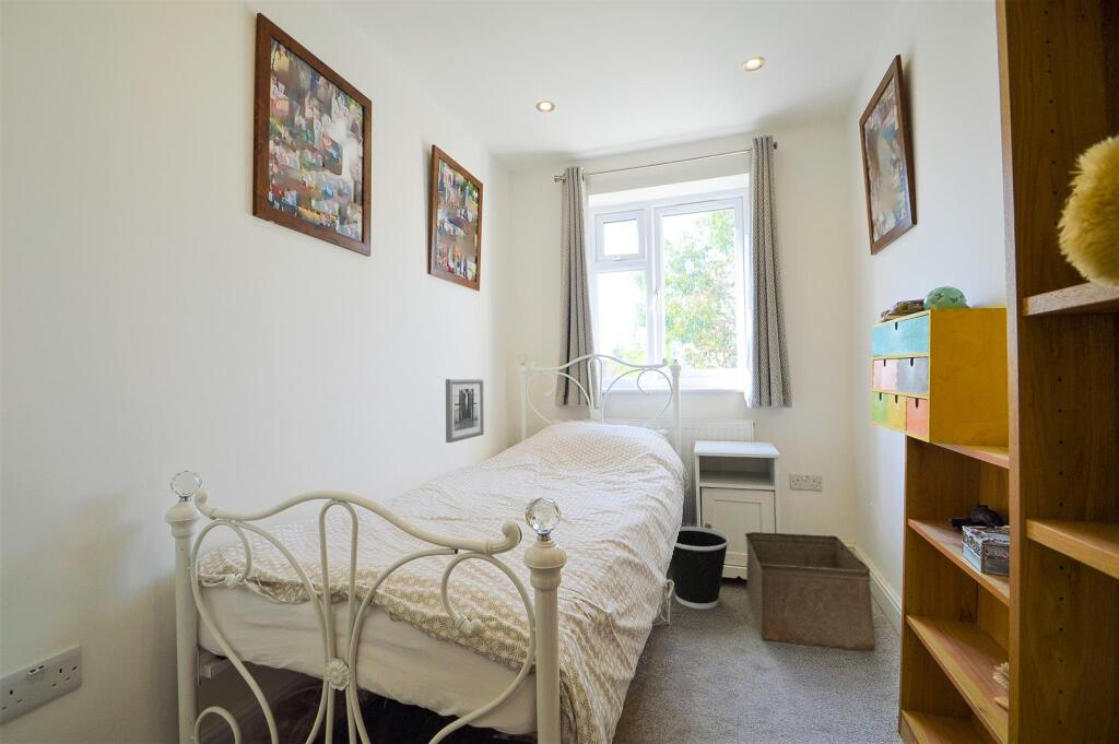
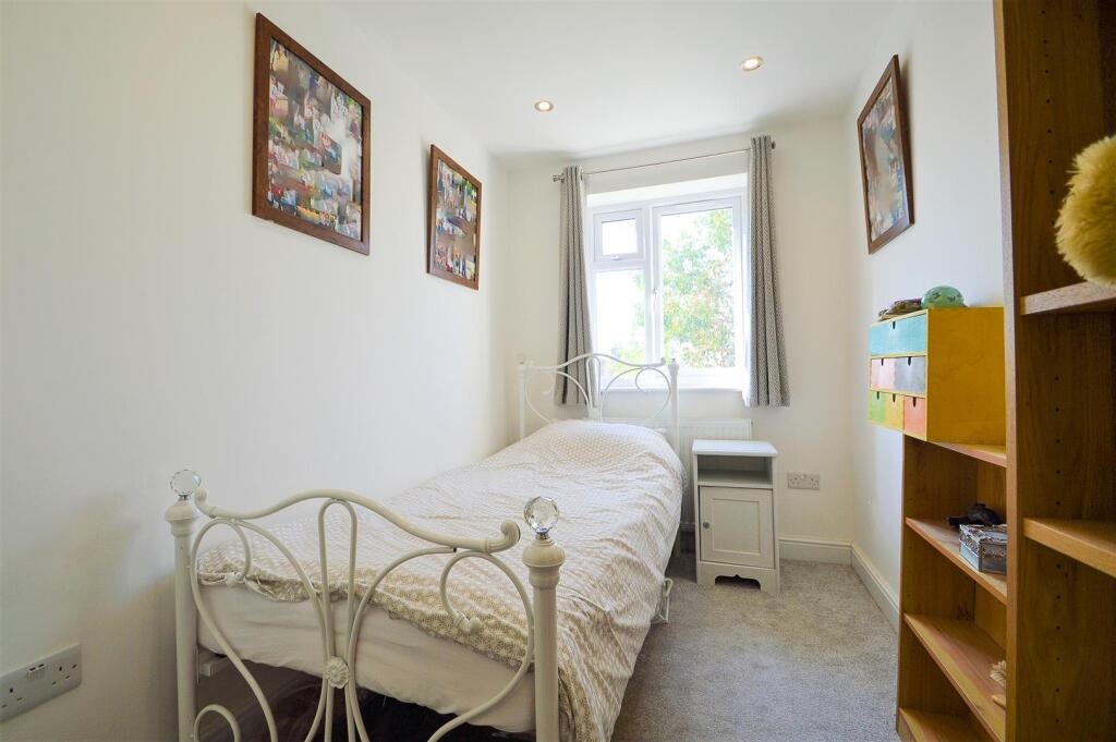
- wall art [445,378,485,444]
- storage bin [744,531,876,653]
- wastebasket [669,525,730,610]
